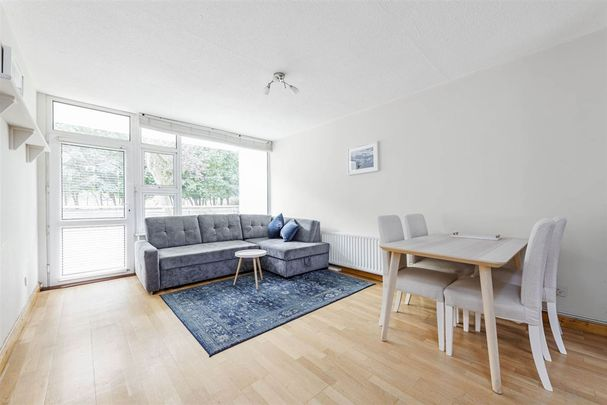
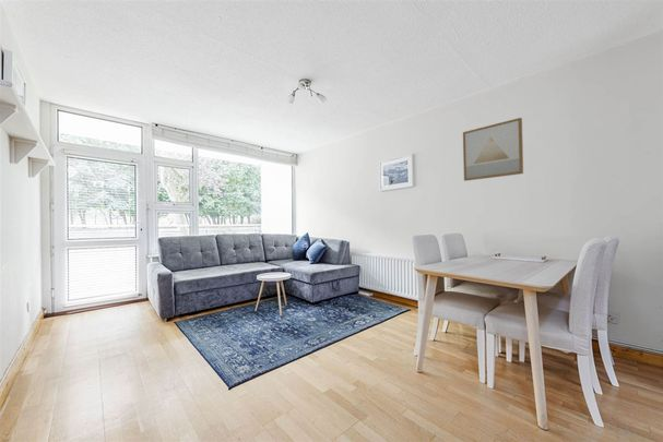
+ wall art [462,117,524,182]
